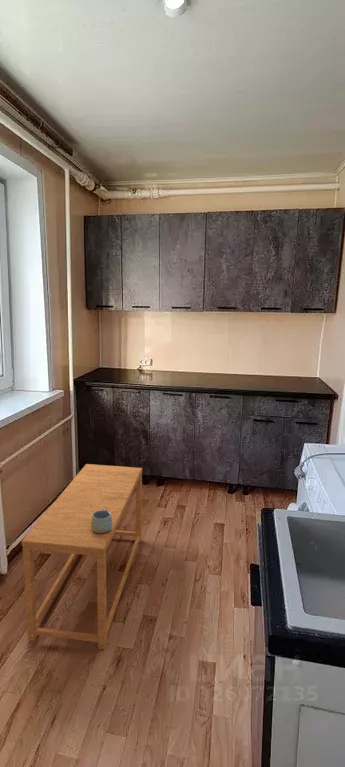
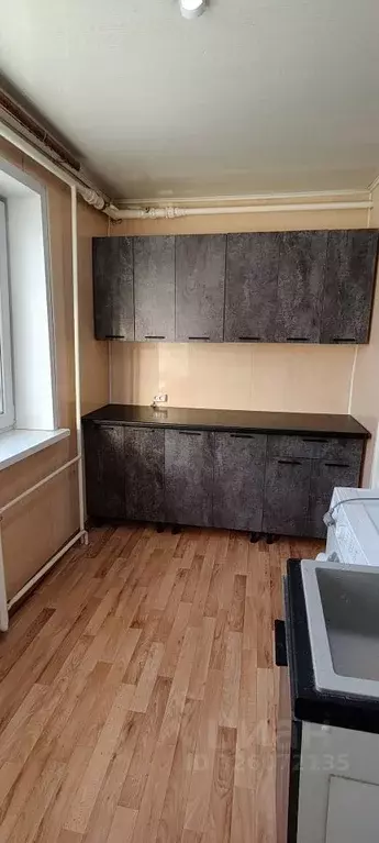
- side table [21,463,143,650]
- mug [91,509,113,533]
